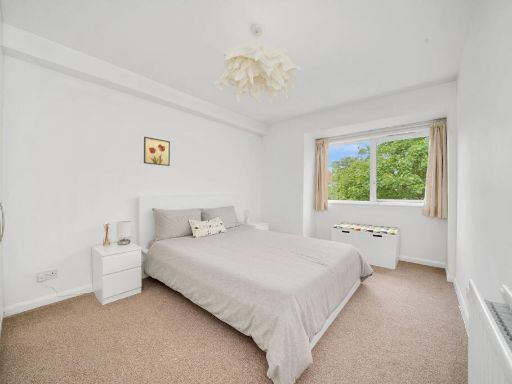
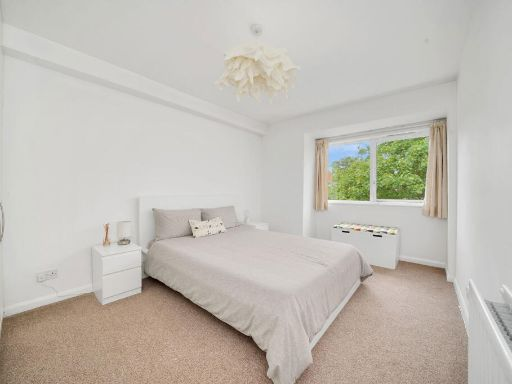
- wall art [143,136,171,167]
